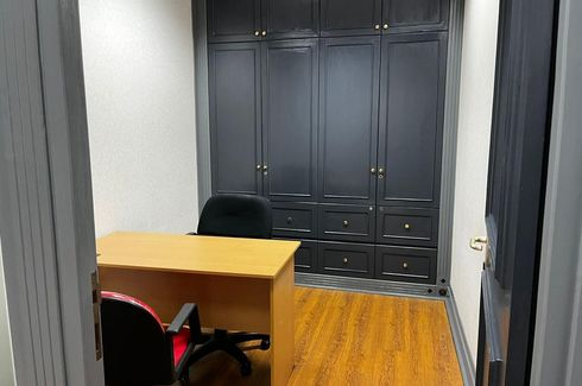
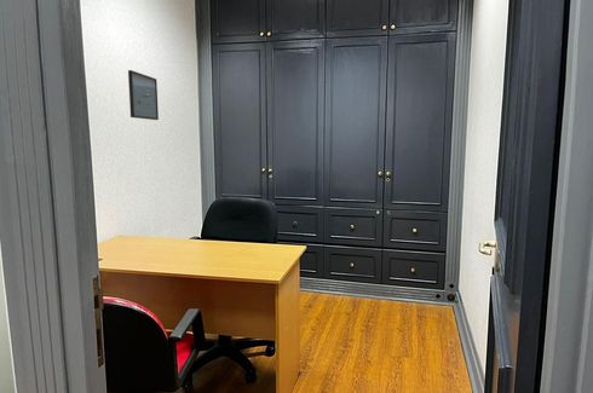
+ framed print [127,69,160,121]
